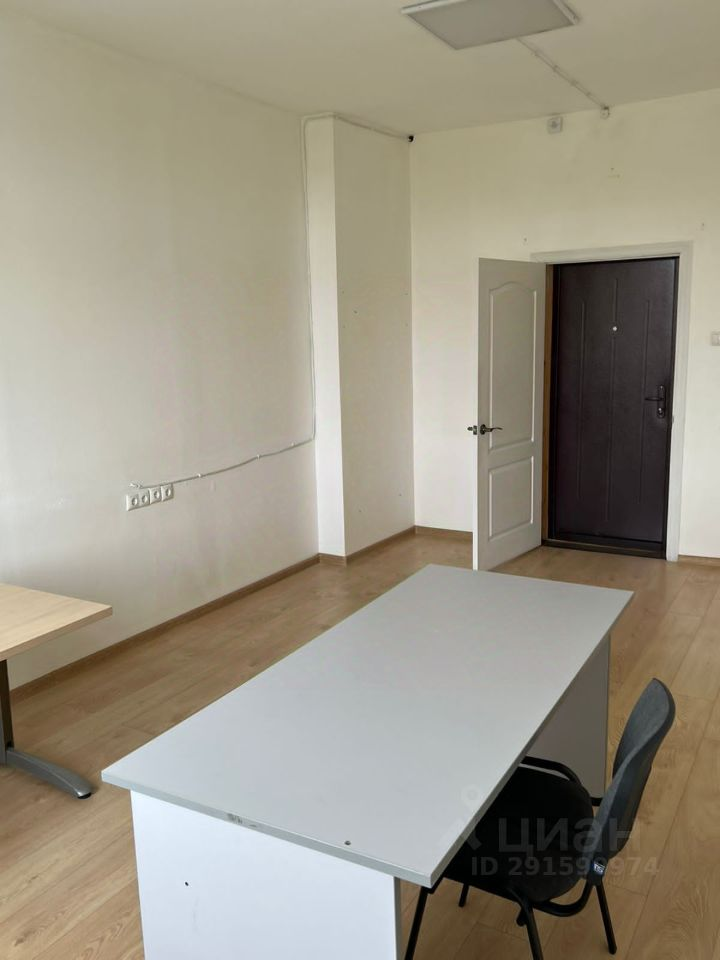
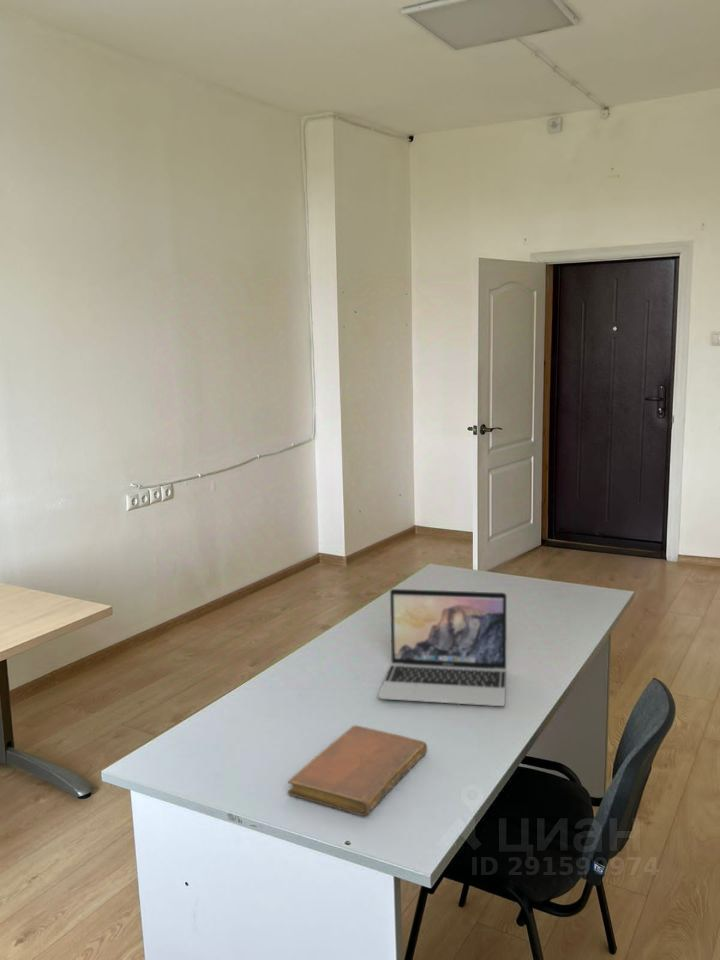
+ notebook [287,724,428,817]
+ laptop [377,588,508,707]
